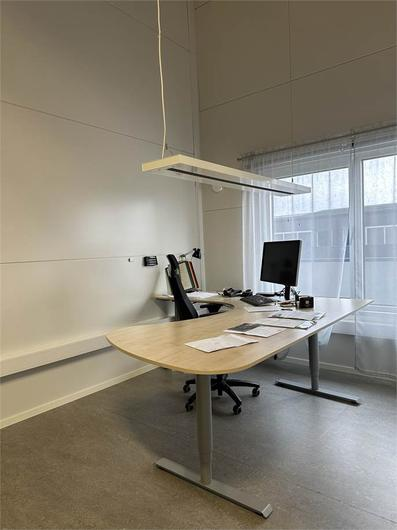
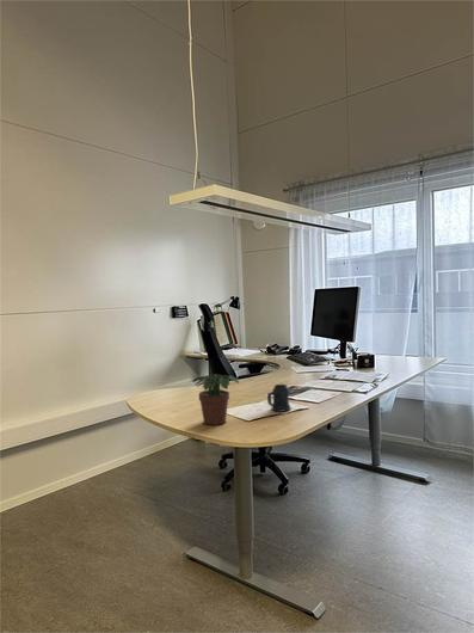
+ potted plant [191,373,240,426]
+ mug [266,383,291,413]
